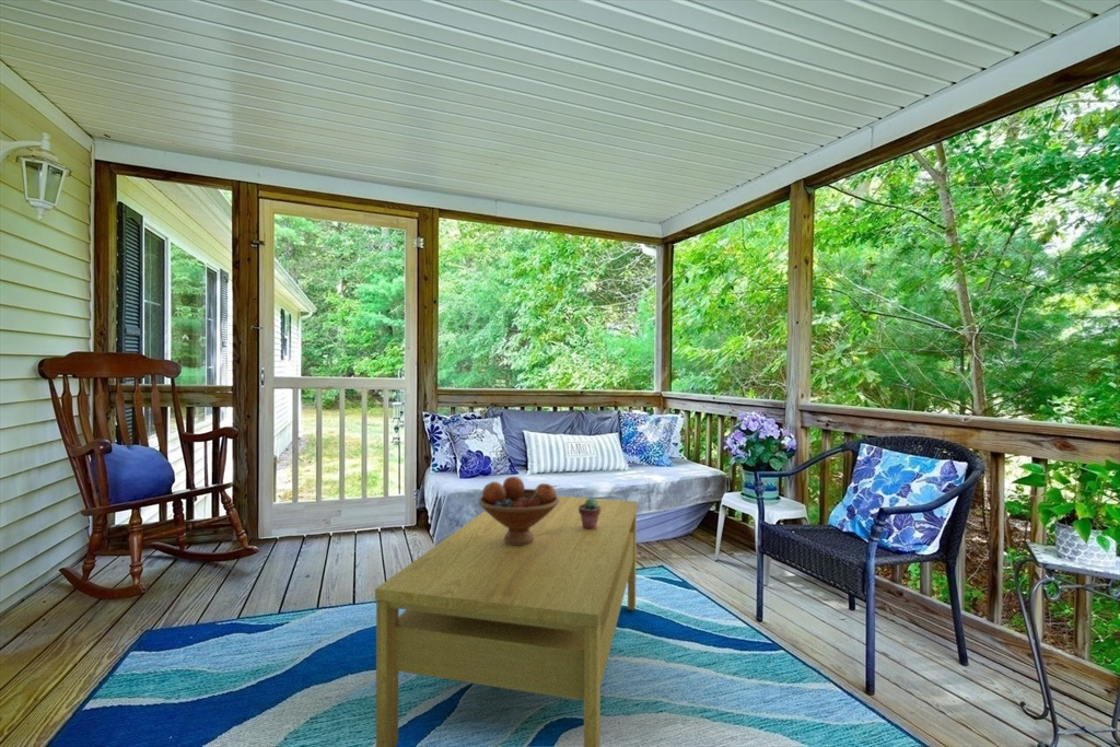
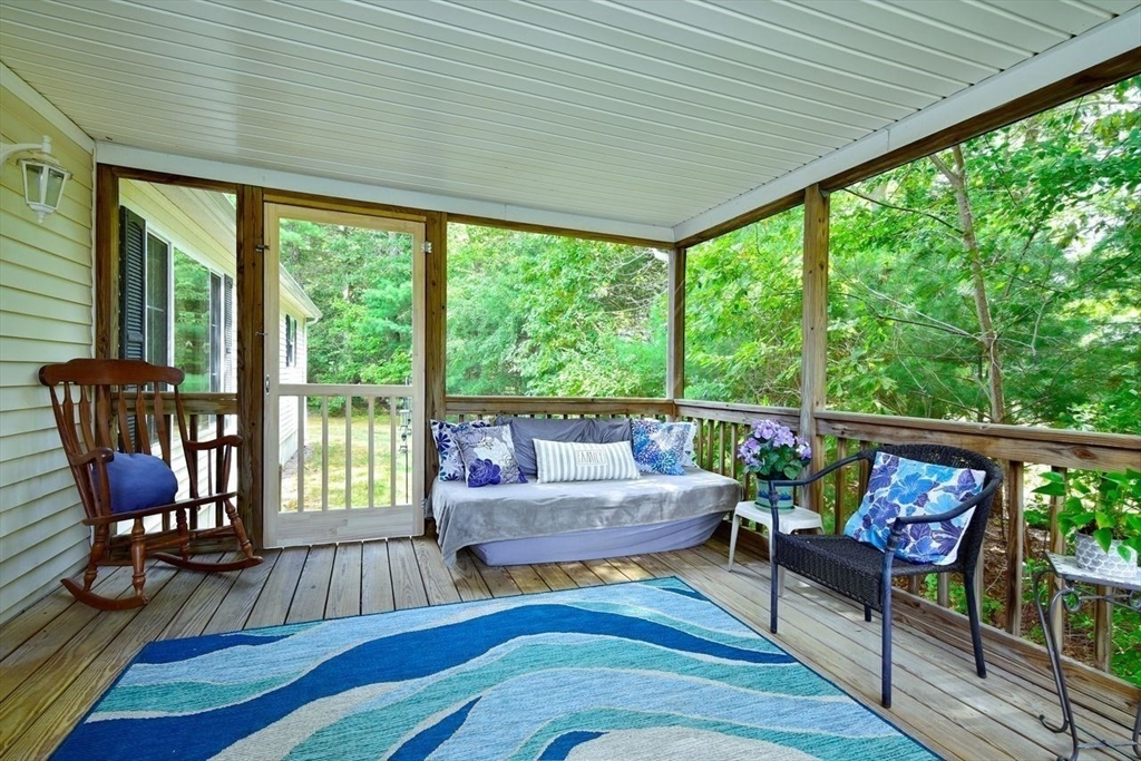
- coffee table [374,495,639,747]
- potted succulent [579,498,600,529]
- fruit bowl [477,476,559,545]
